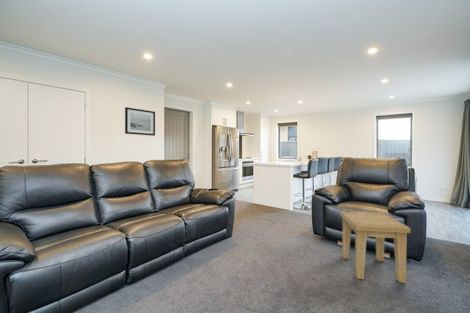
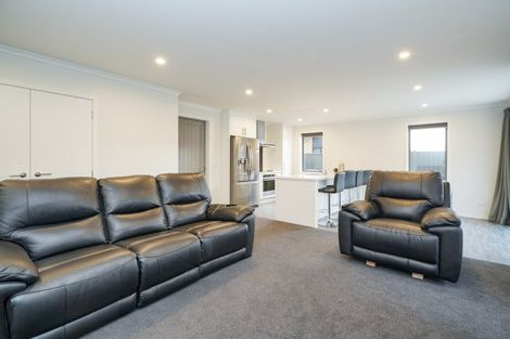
- wall art [124,106,156,137]
- side table [339,210,411,284]
